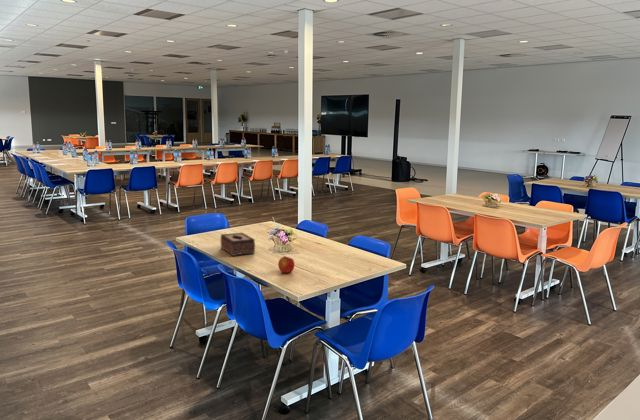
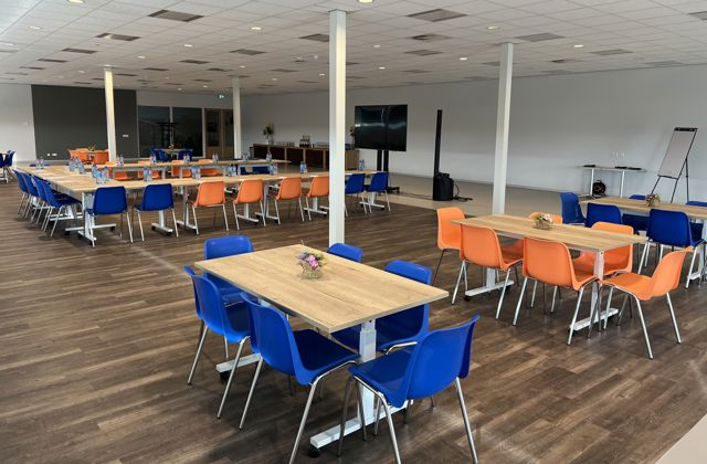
- tissue box [220,232,256,257]
- apple [277,255,295,274]
